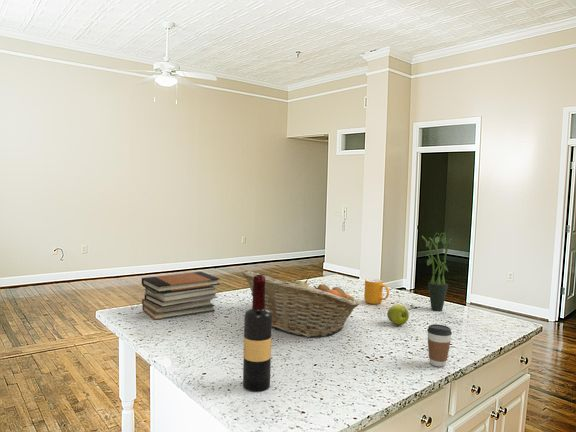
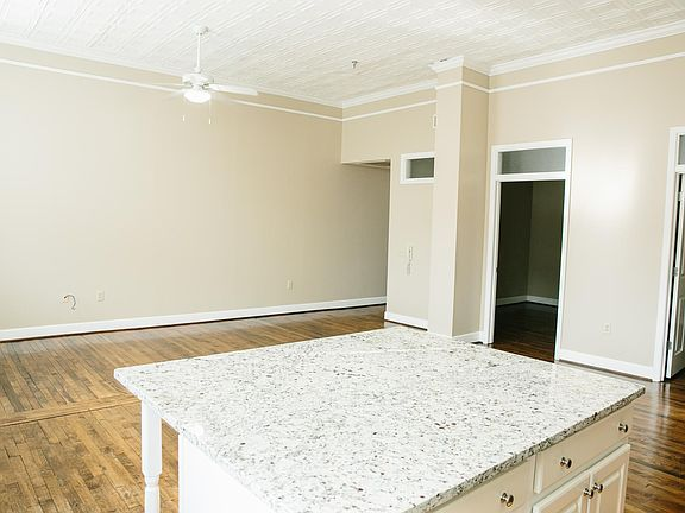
- coffee cup [426,323,453,368]
- book stack [141,271,221,321]
- fruit basket [241,270,360,338]
- apple [386,304,410,326]
- wine bottle [242,274,273,393]
- potted plant [421,232,452,312]
- mug [363,278,390,305]
